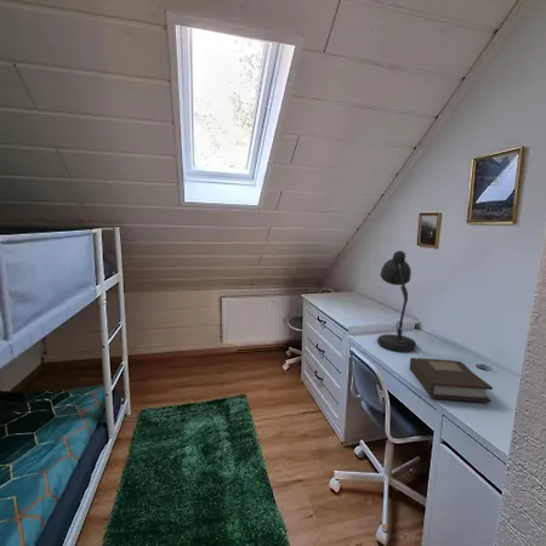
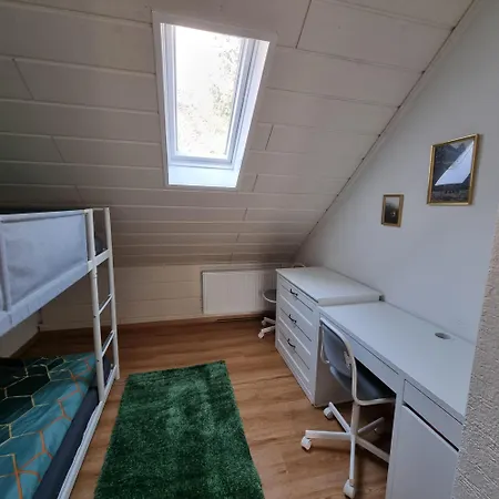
- desk lamp [376,250,419,354]
- book [409,357,494,403]
